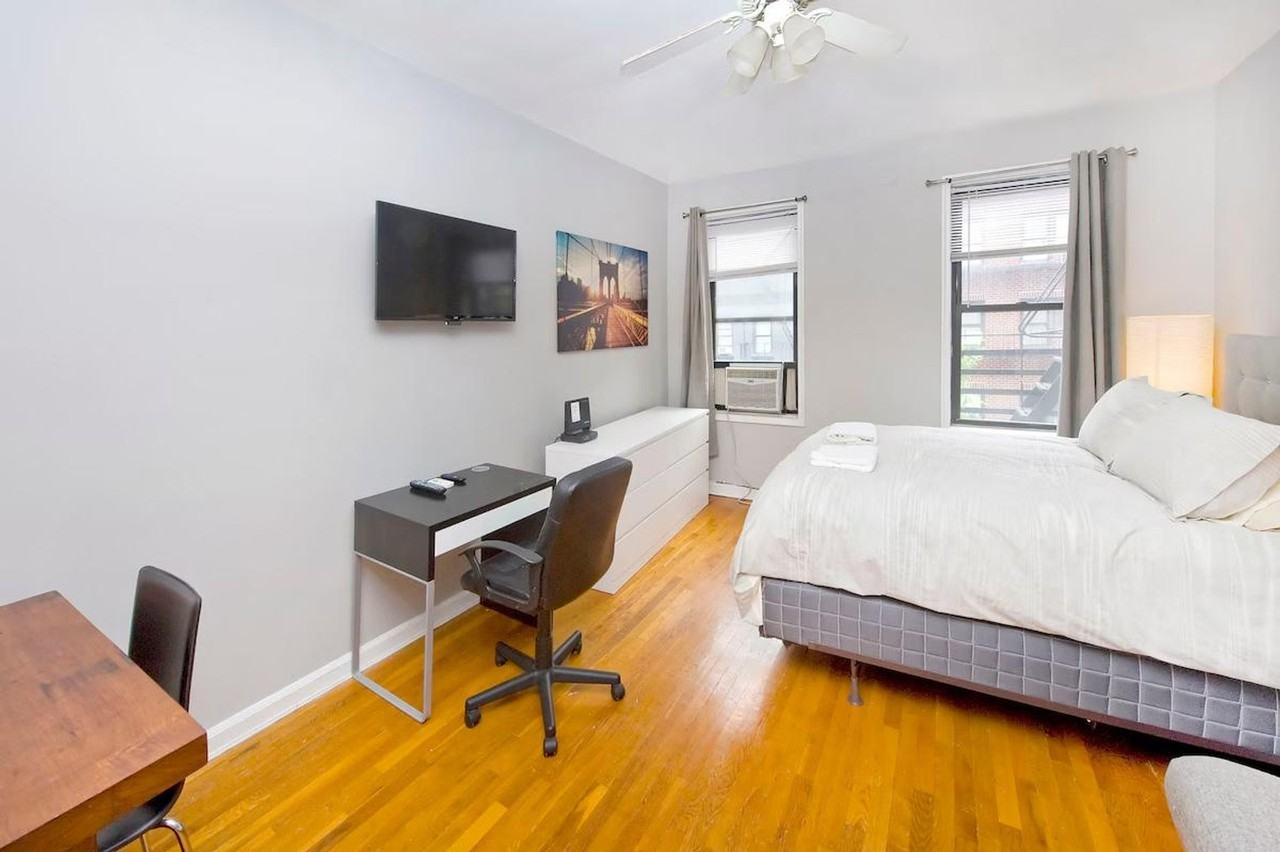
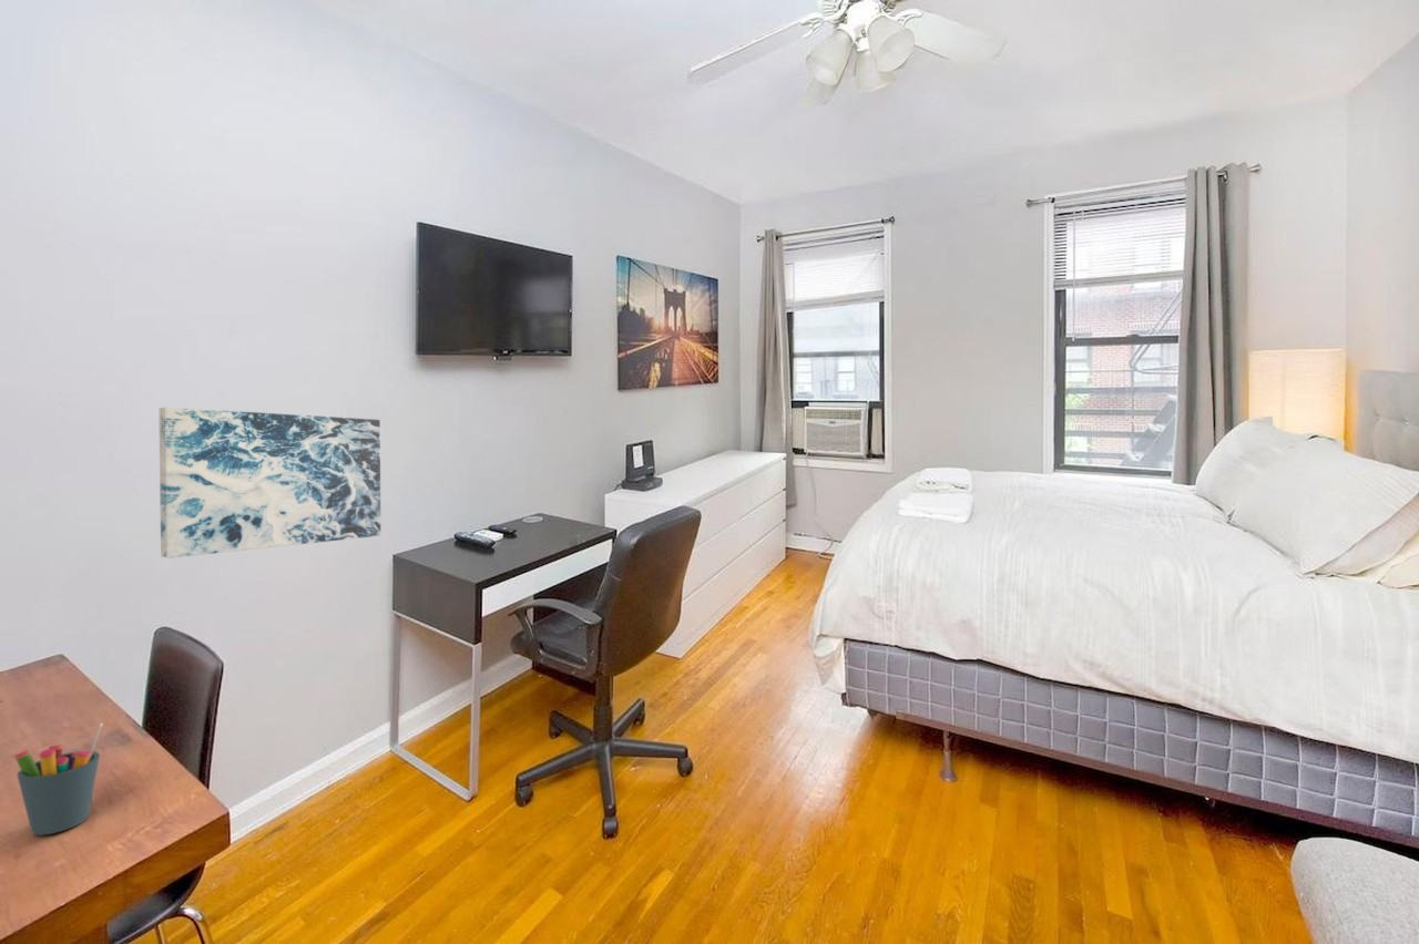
+ pen holder [13,722,104,837]
+ wall art [159,407,381,560]
